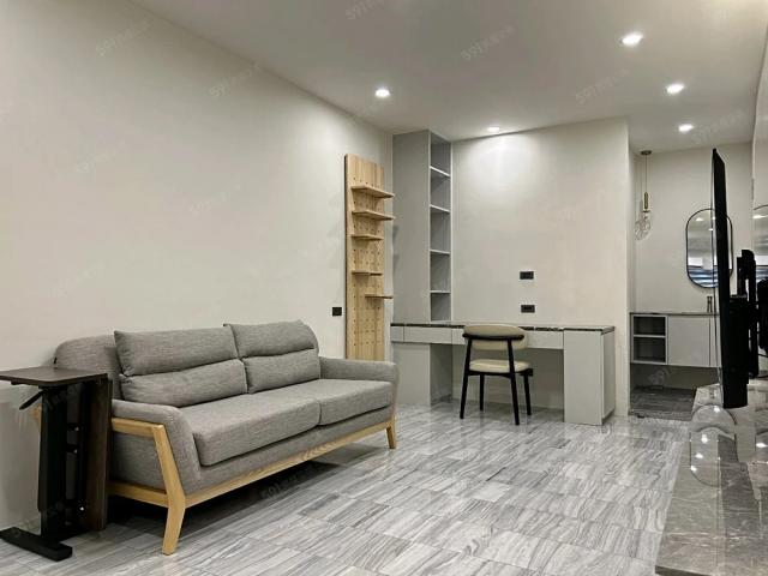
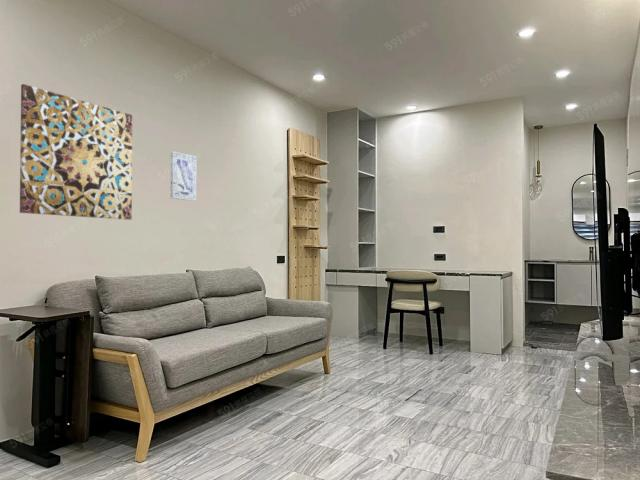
+ wall art [170,150,197,202]
+ wall art [19,83,133,221]
